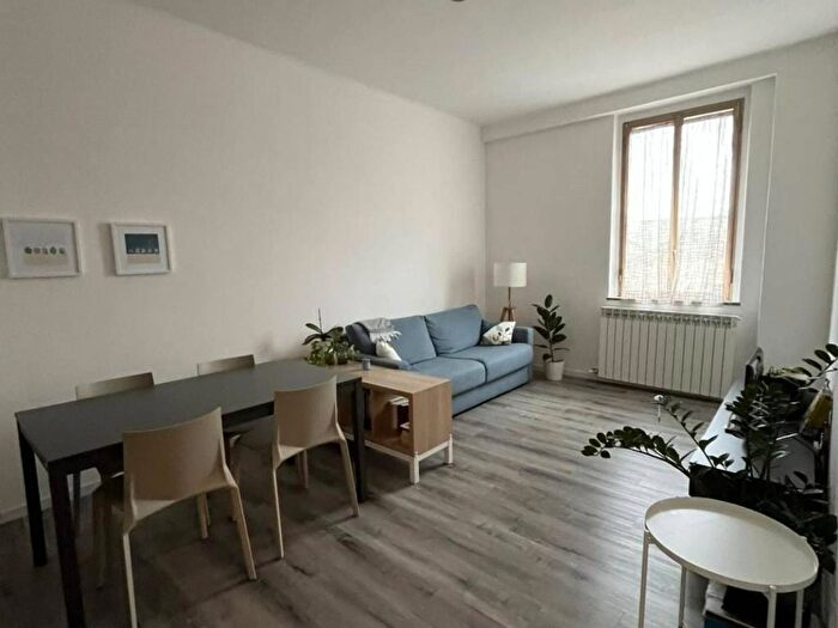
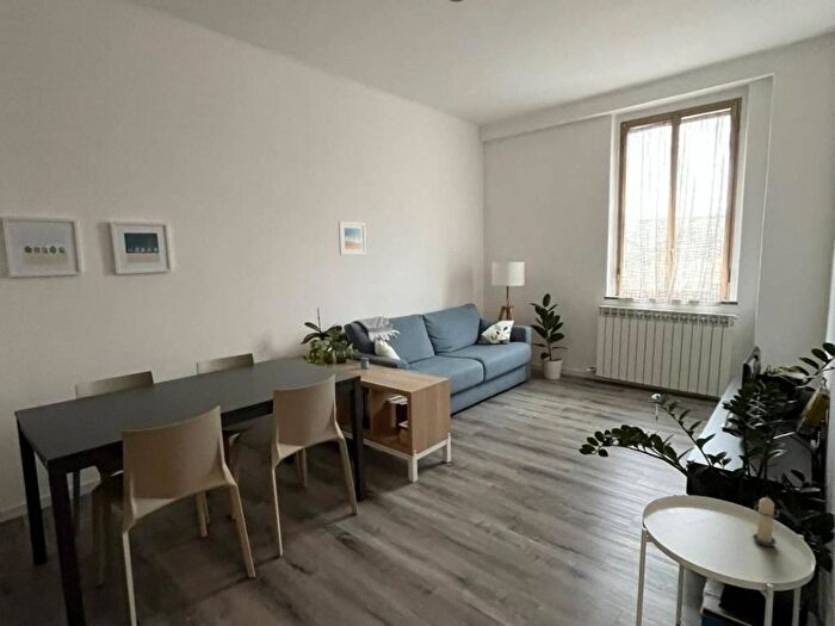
+ candle [752,494,781,547]
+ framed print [338,221,367,256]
